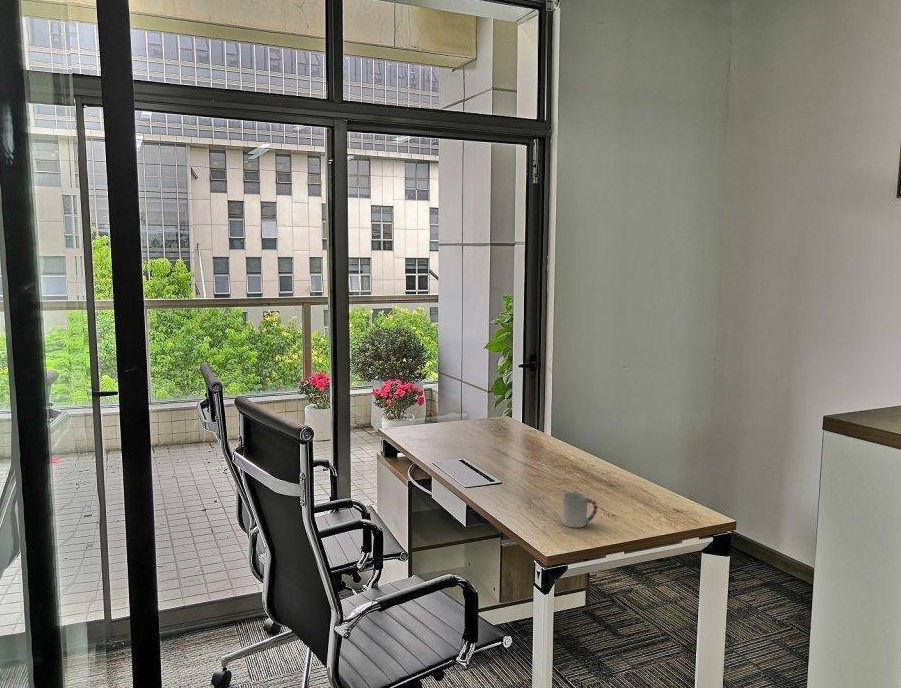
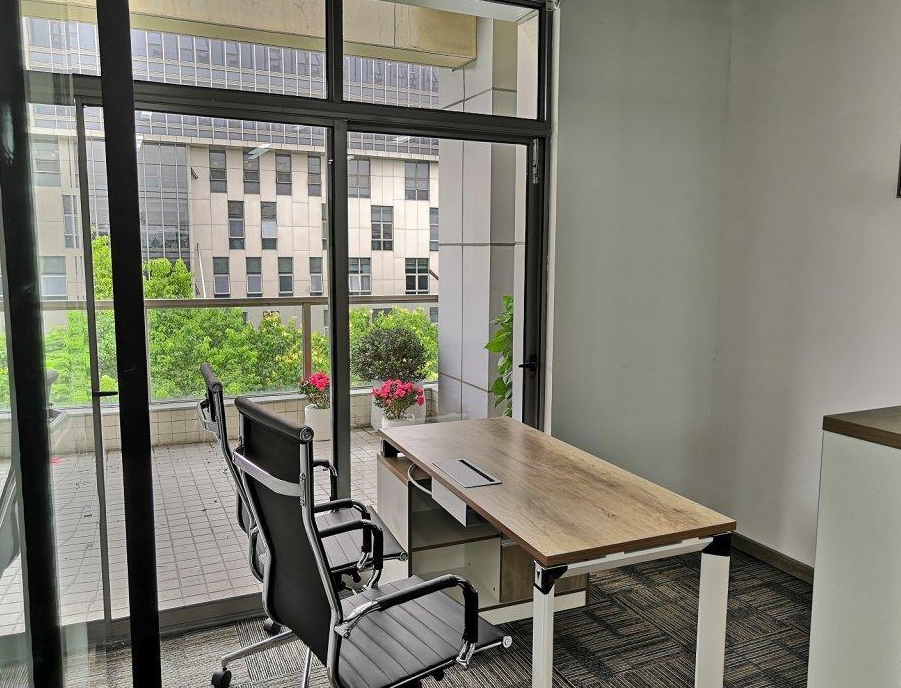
- cup [561,491,599,529]
